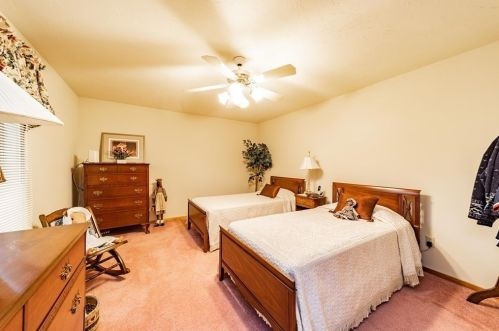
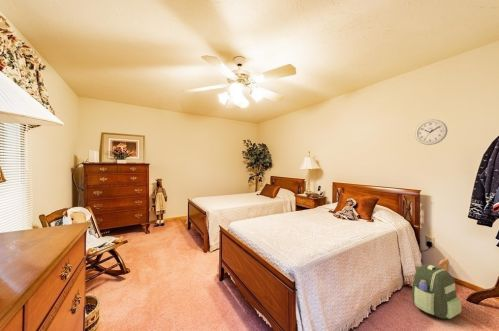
+ wall clock [414,119,448,146]
+ backpack [411,257,462,320]
